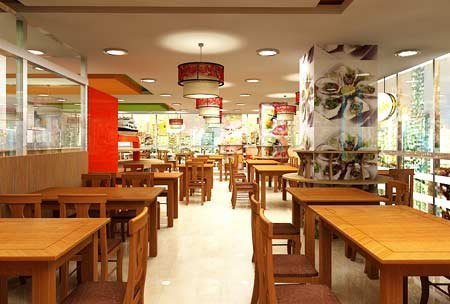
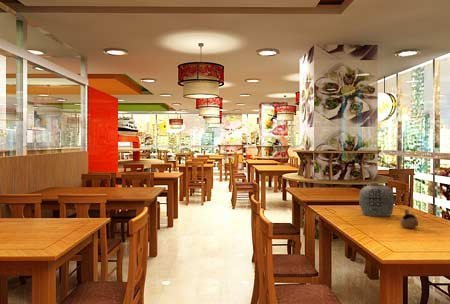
+ vase [358,182,395,217]
+ cup [399,208,419,229]
